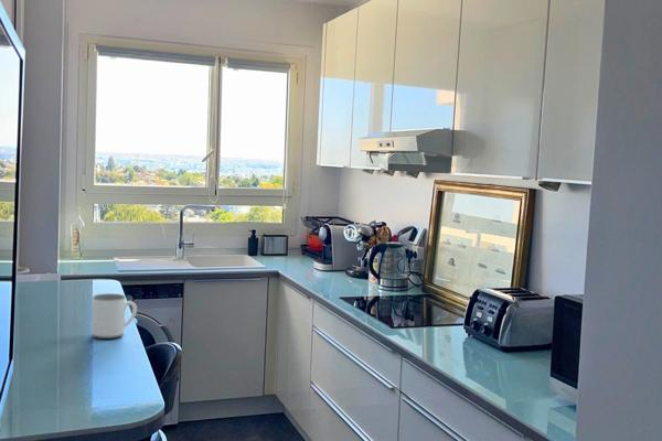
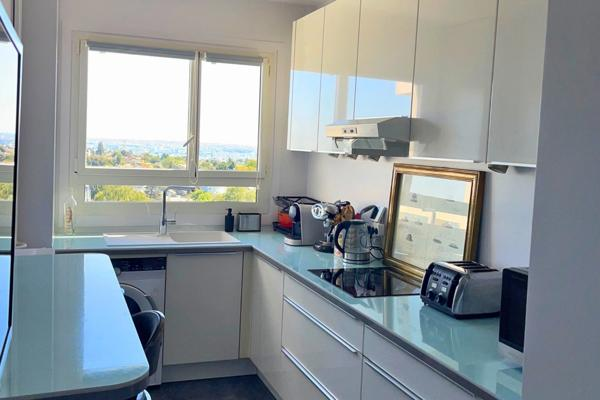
- mug [90,292,138,340]
